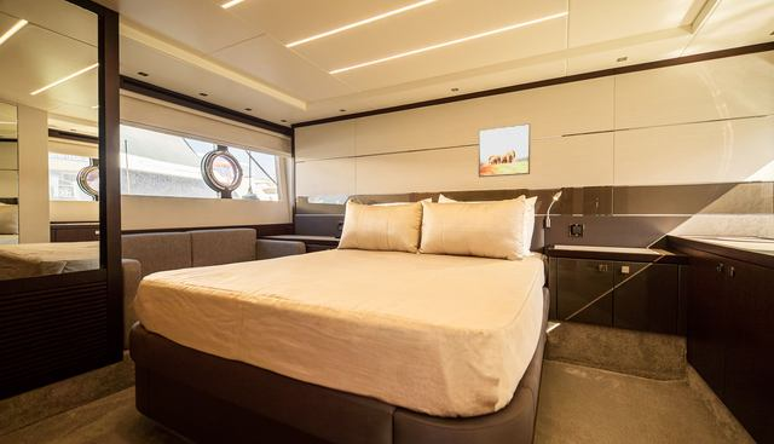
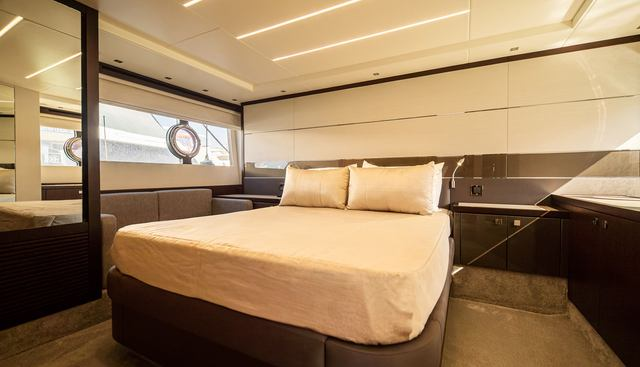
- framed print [478,122,531,178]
